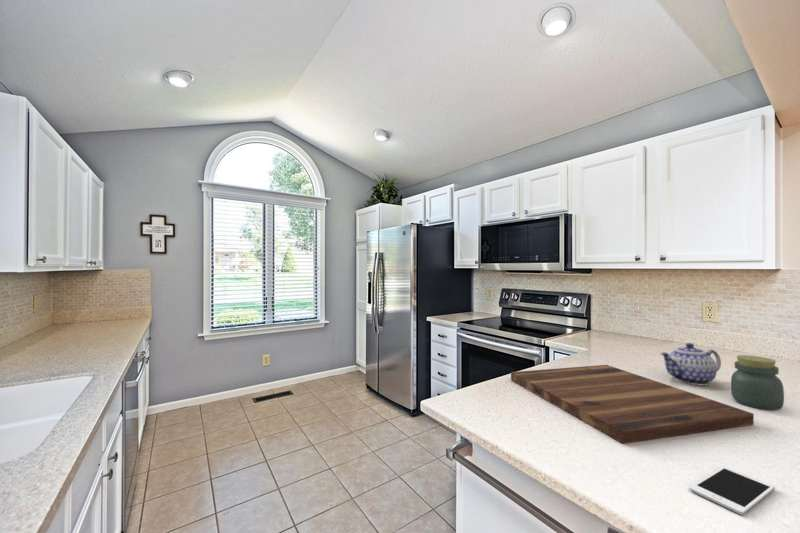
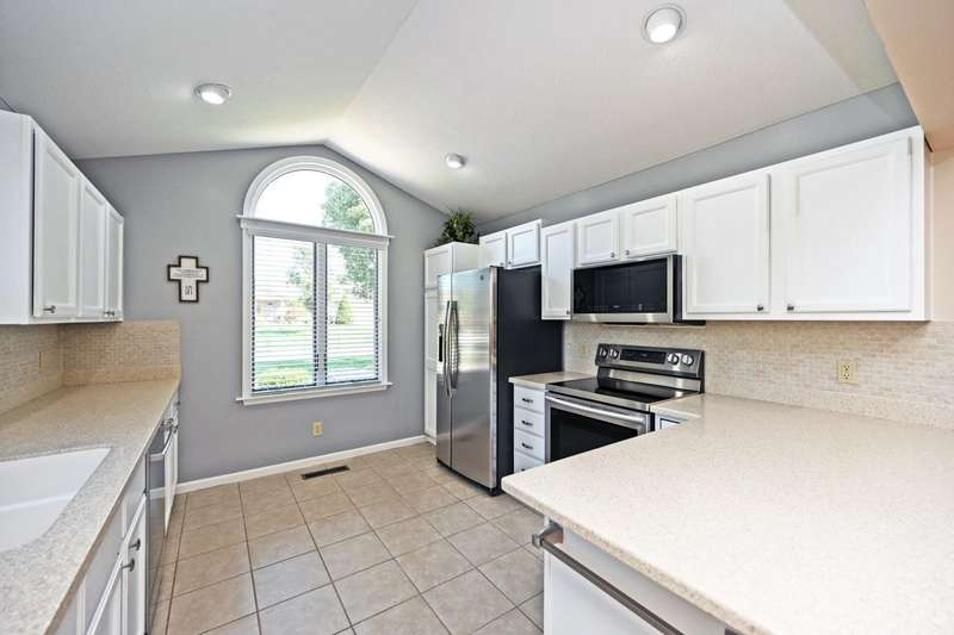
- cell phone [689,465,776,516]
- cutting board [510,364,755,445]
- jar [730,354,785,411]
- teapot [659,342,722,386]
